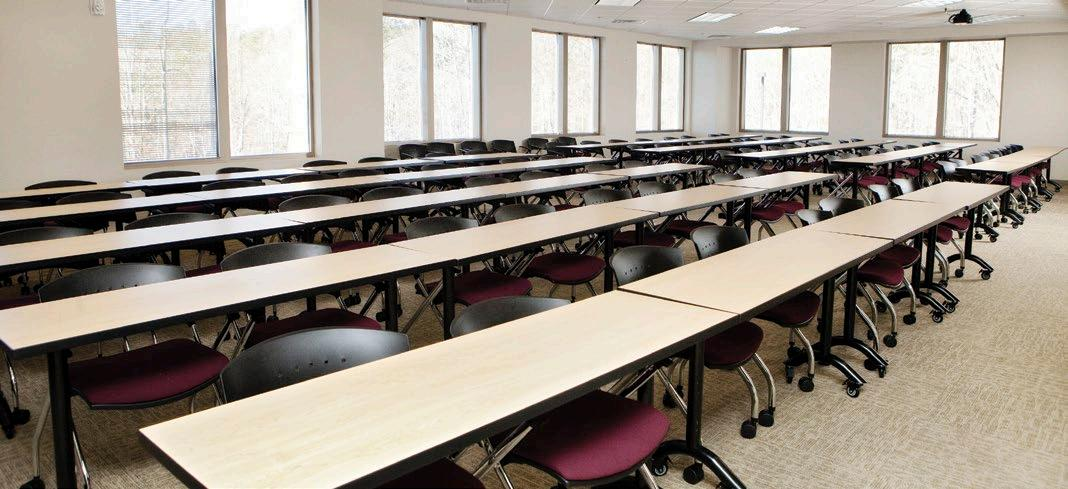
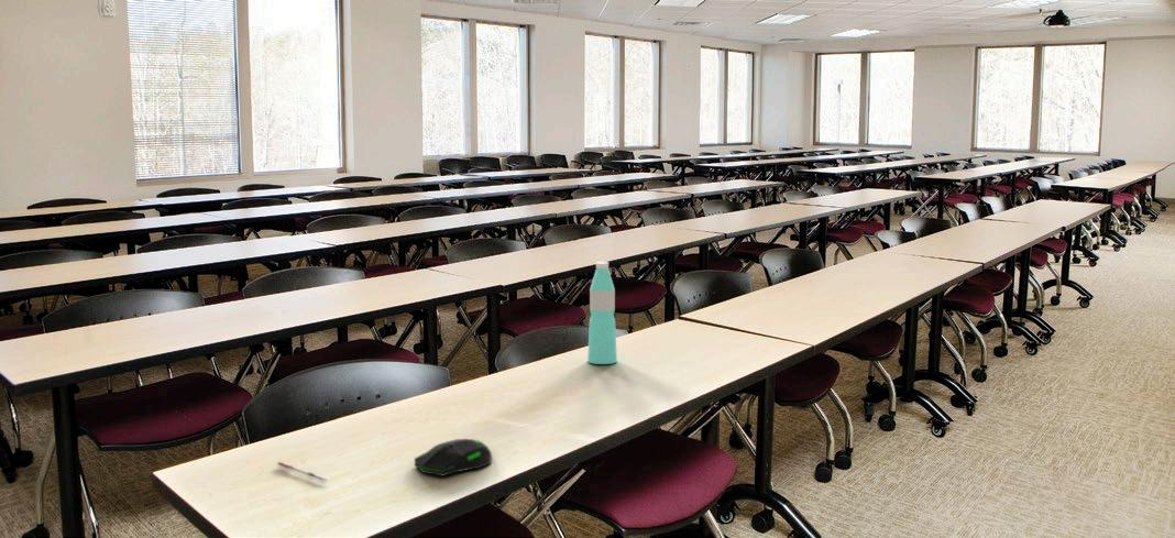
+ pen [276,461,327,482]
+ water bottle [586,261,618,365]
+ computer mouse [414,438,493,477]
